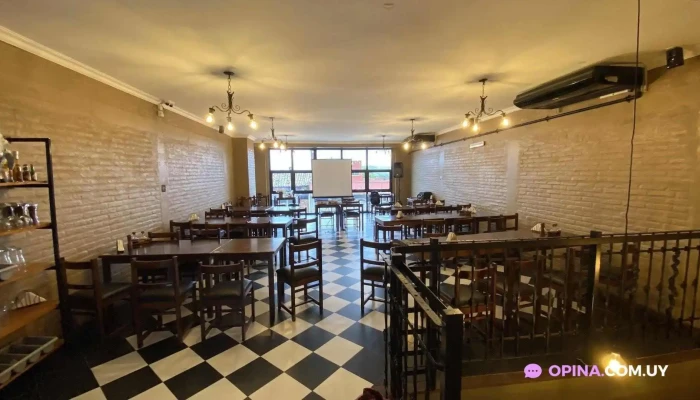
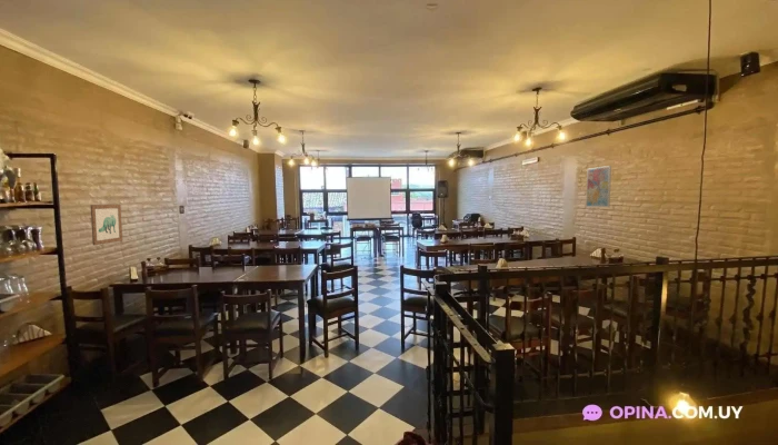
+ wall art [585,165,612,208]
+ wall art [90,204,123,247]
